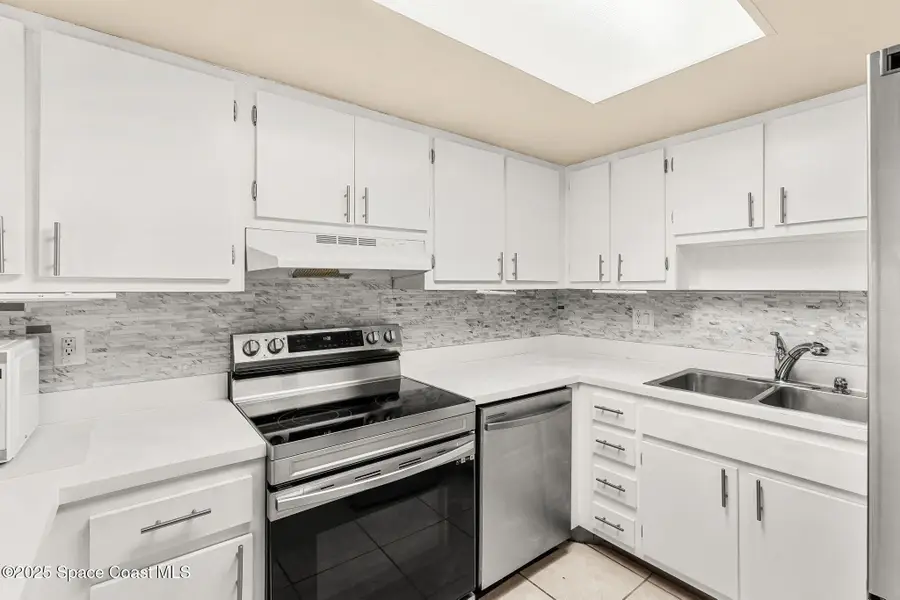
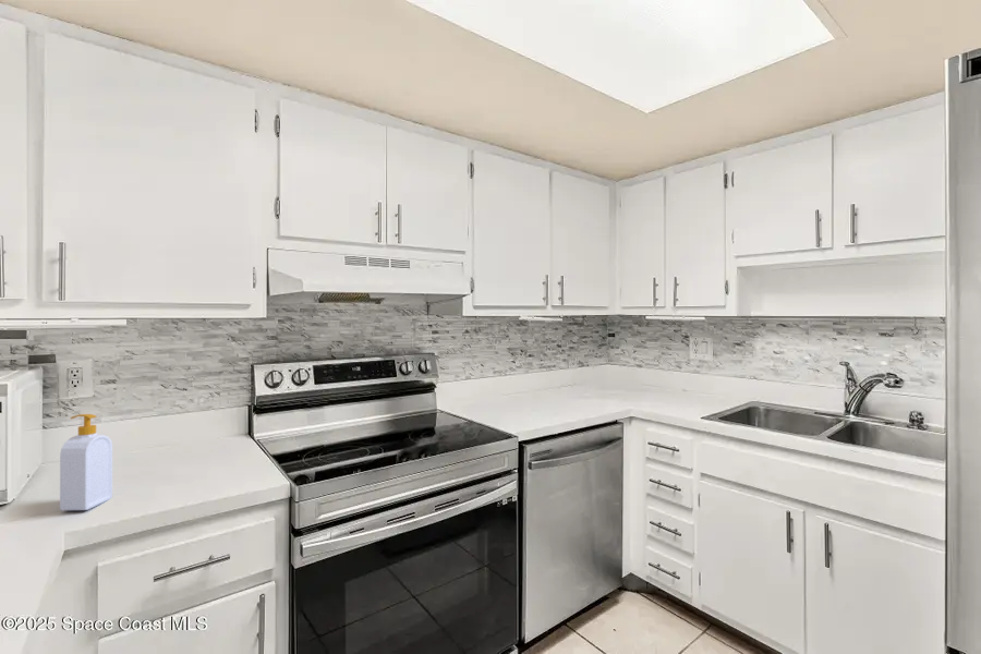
+ soap bottle [59,413,113,511]
